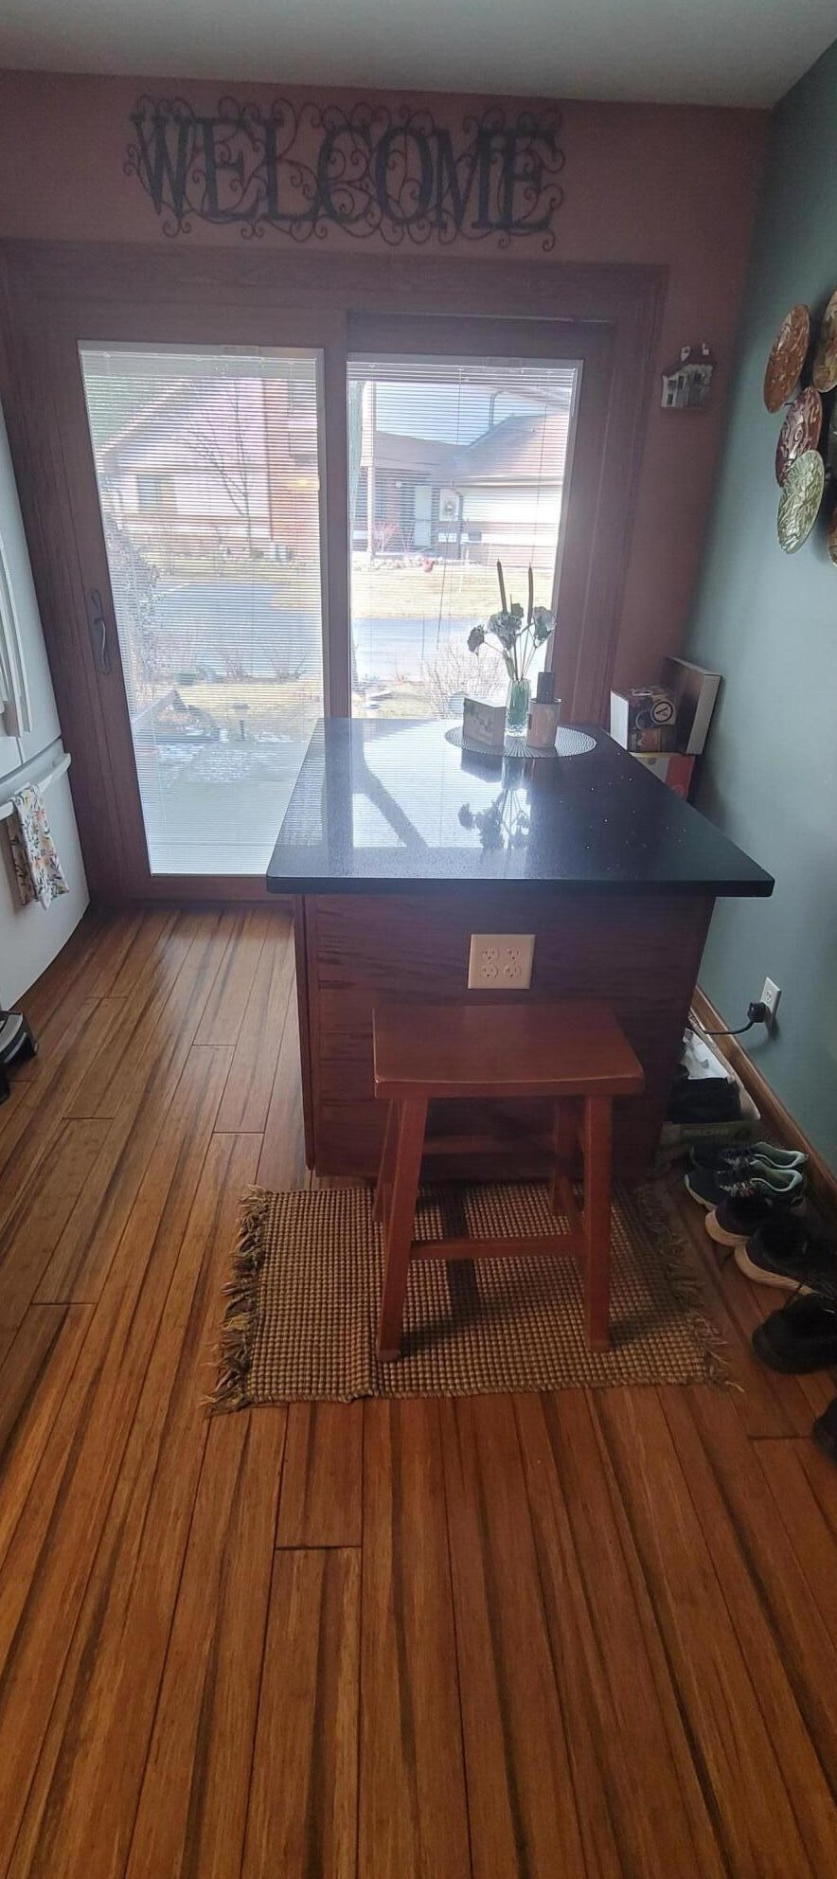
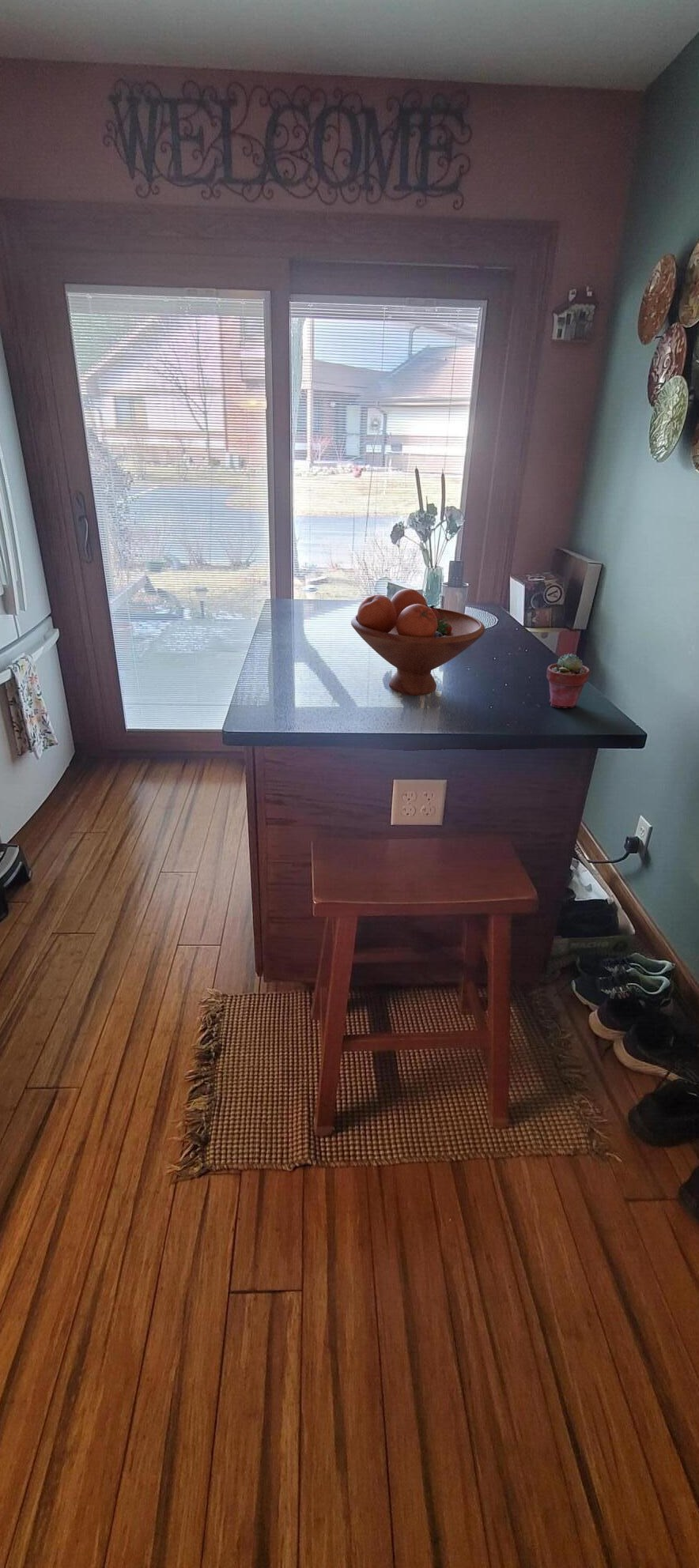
+ potted succulent [546,653,590,709]
+ fruit bowl [350,588,486,696]
